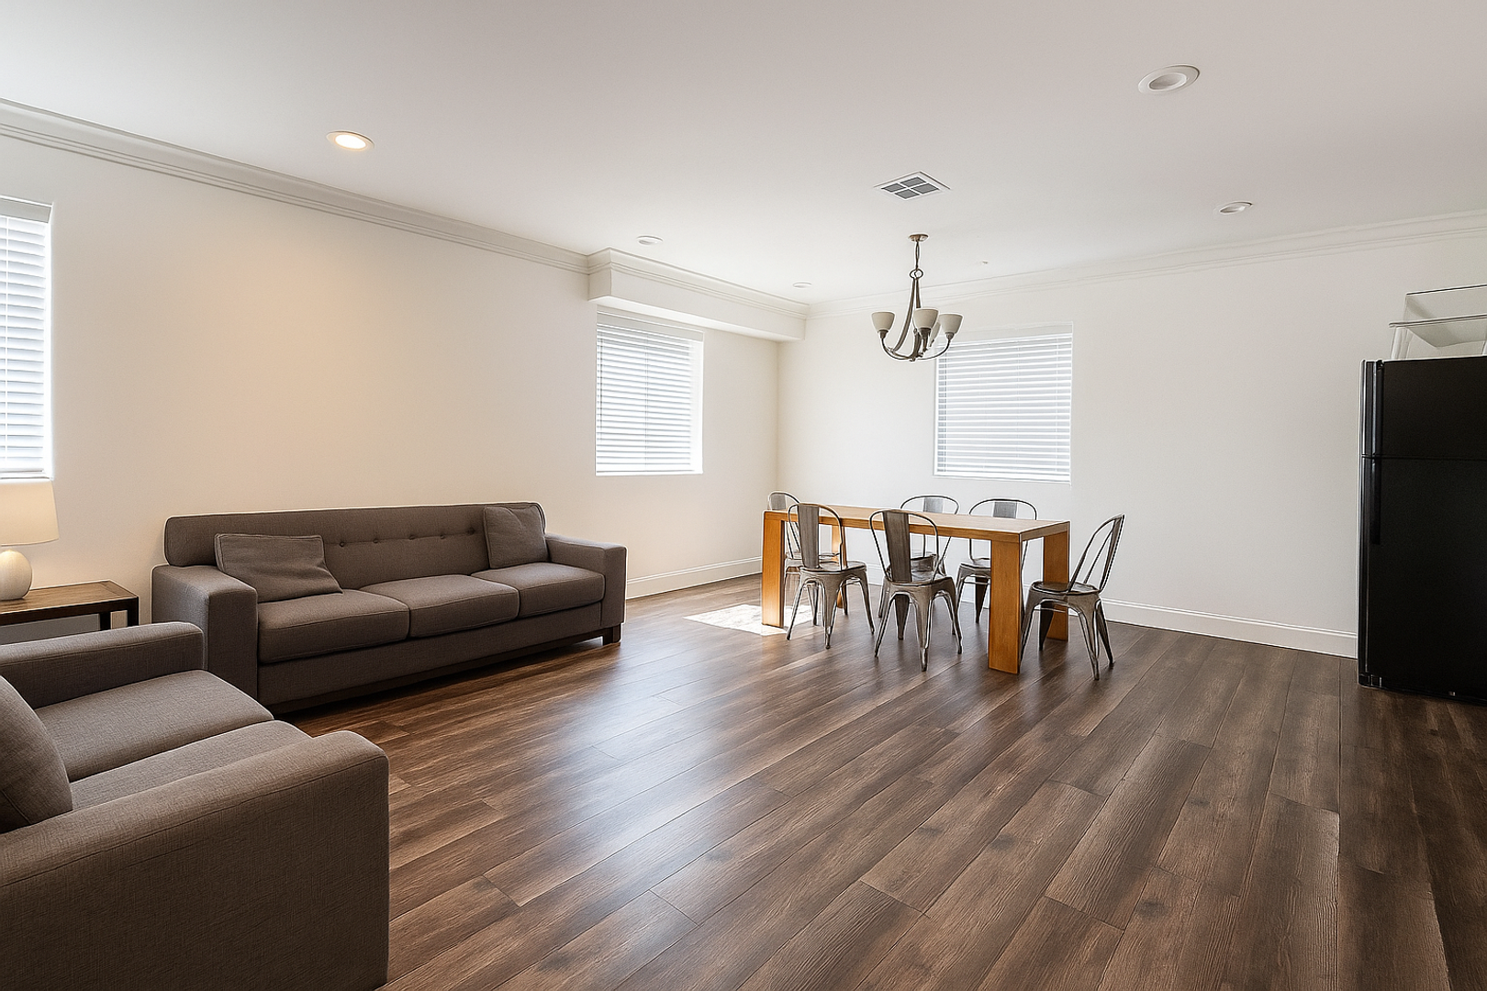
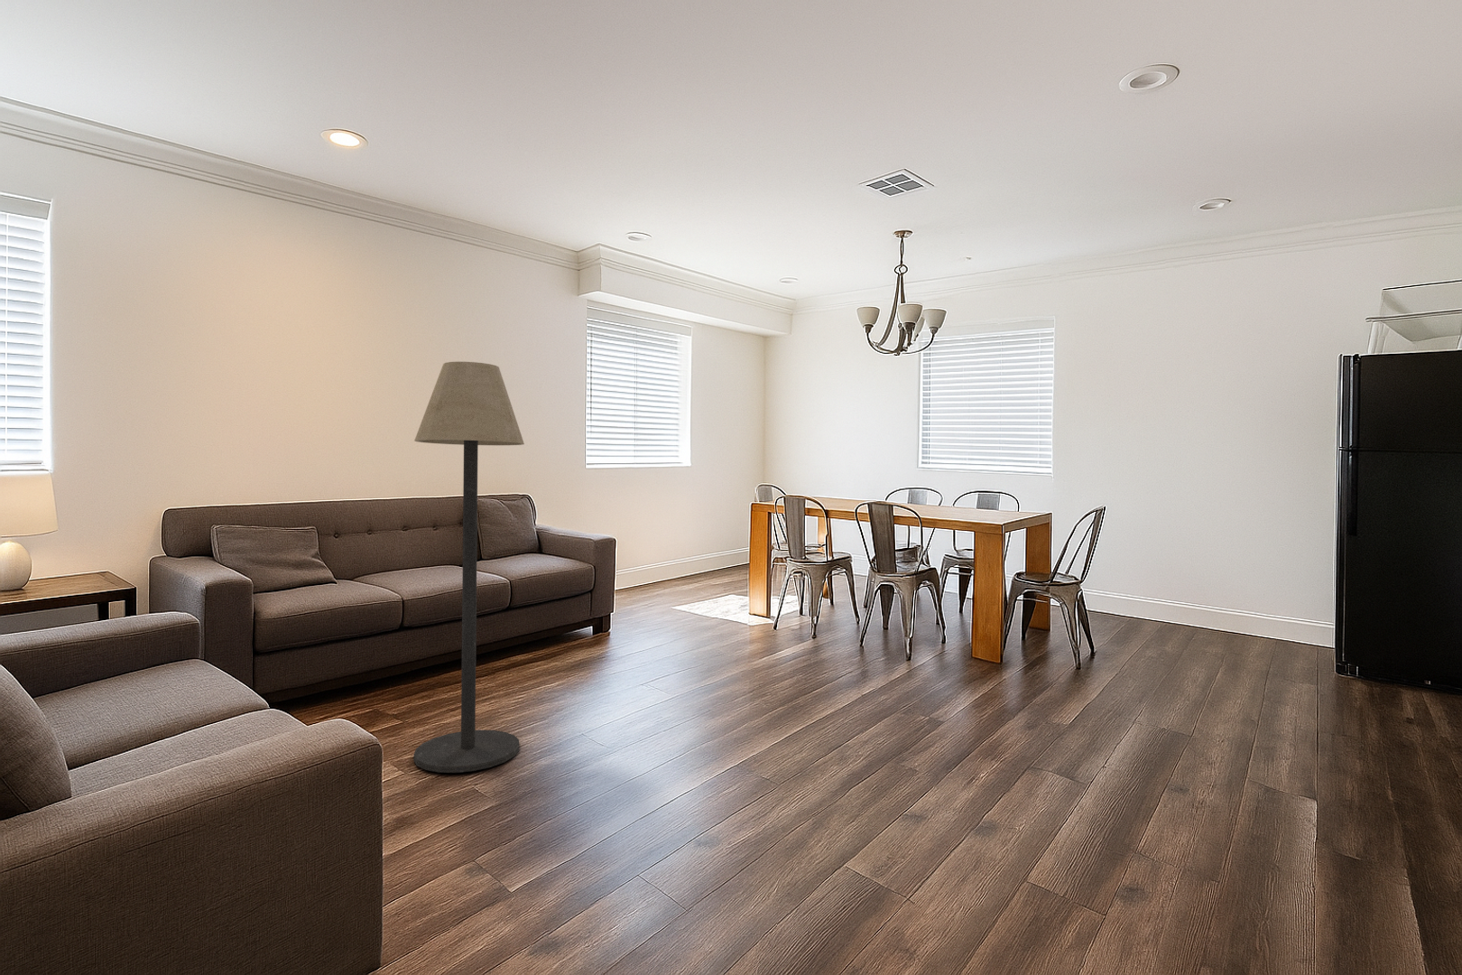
+ floor lamp [412,361,525,774]
